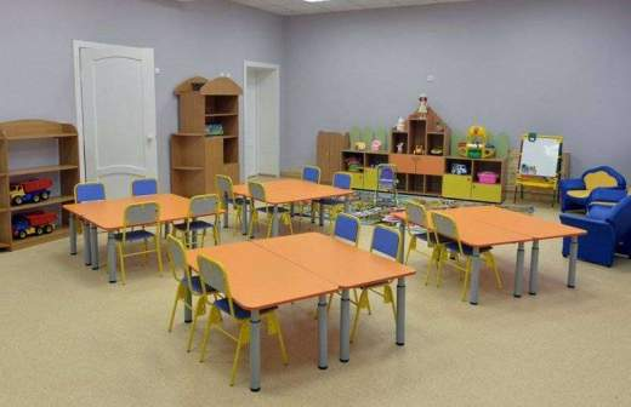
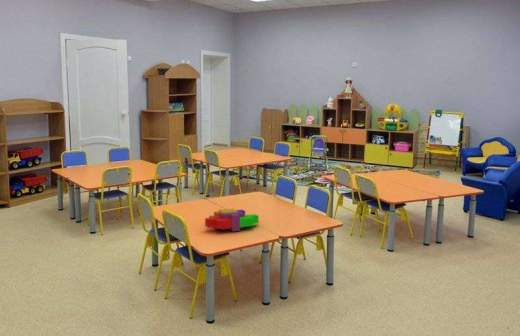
+ toy blocks [204,208,260,232]
